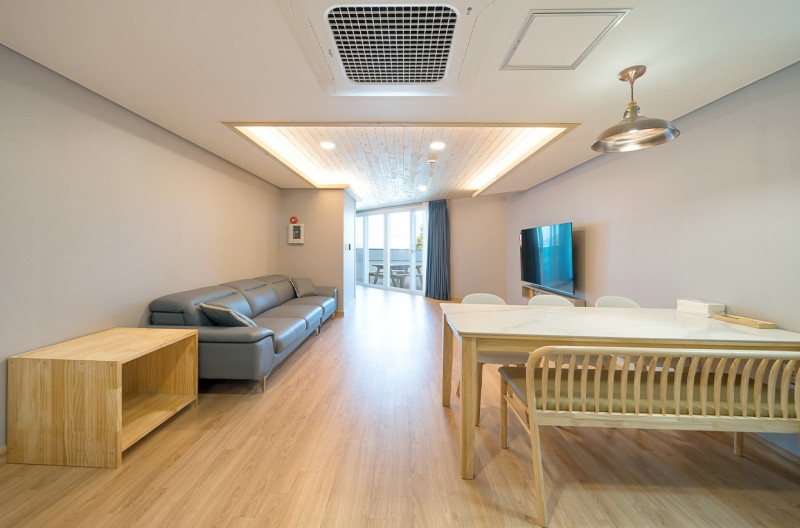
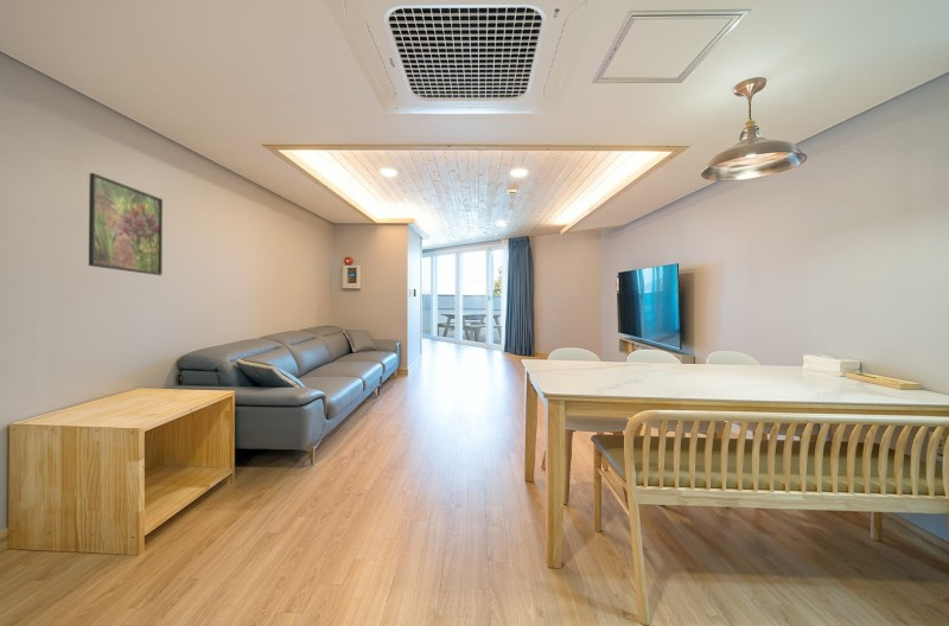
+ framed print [88,172,164,276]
